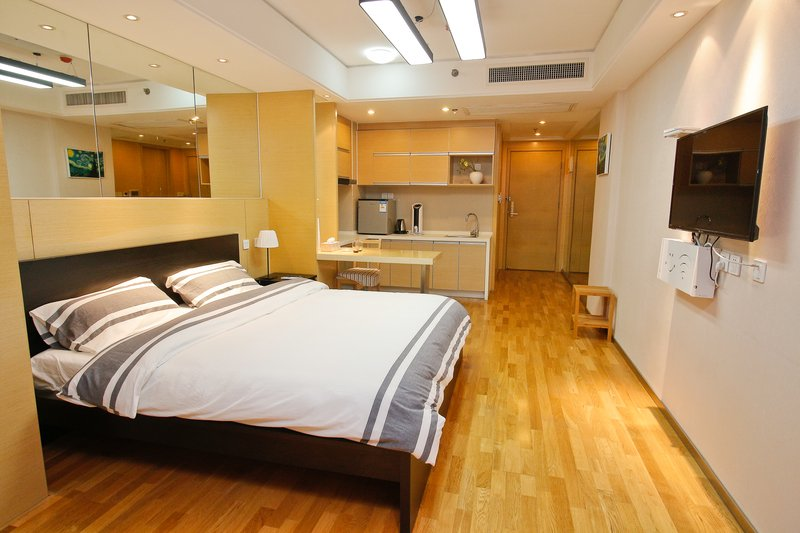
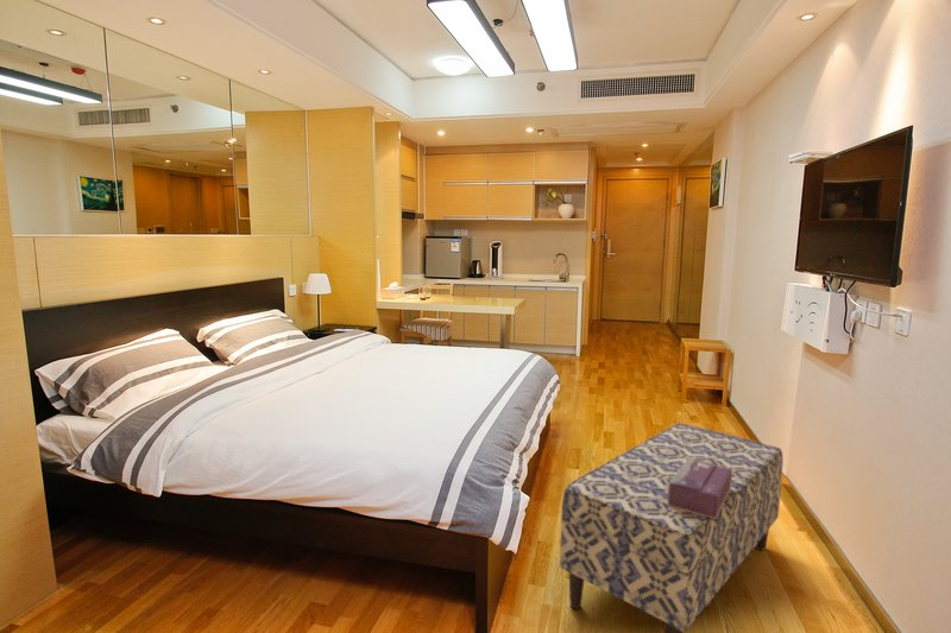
+ bench [559,422,785,633]
+ tissue box [668,457,732,519]
